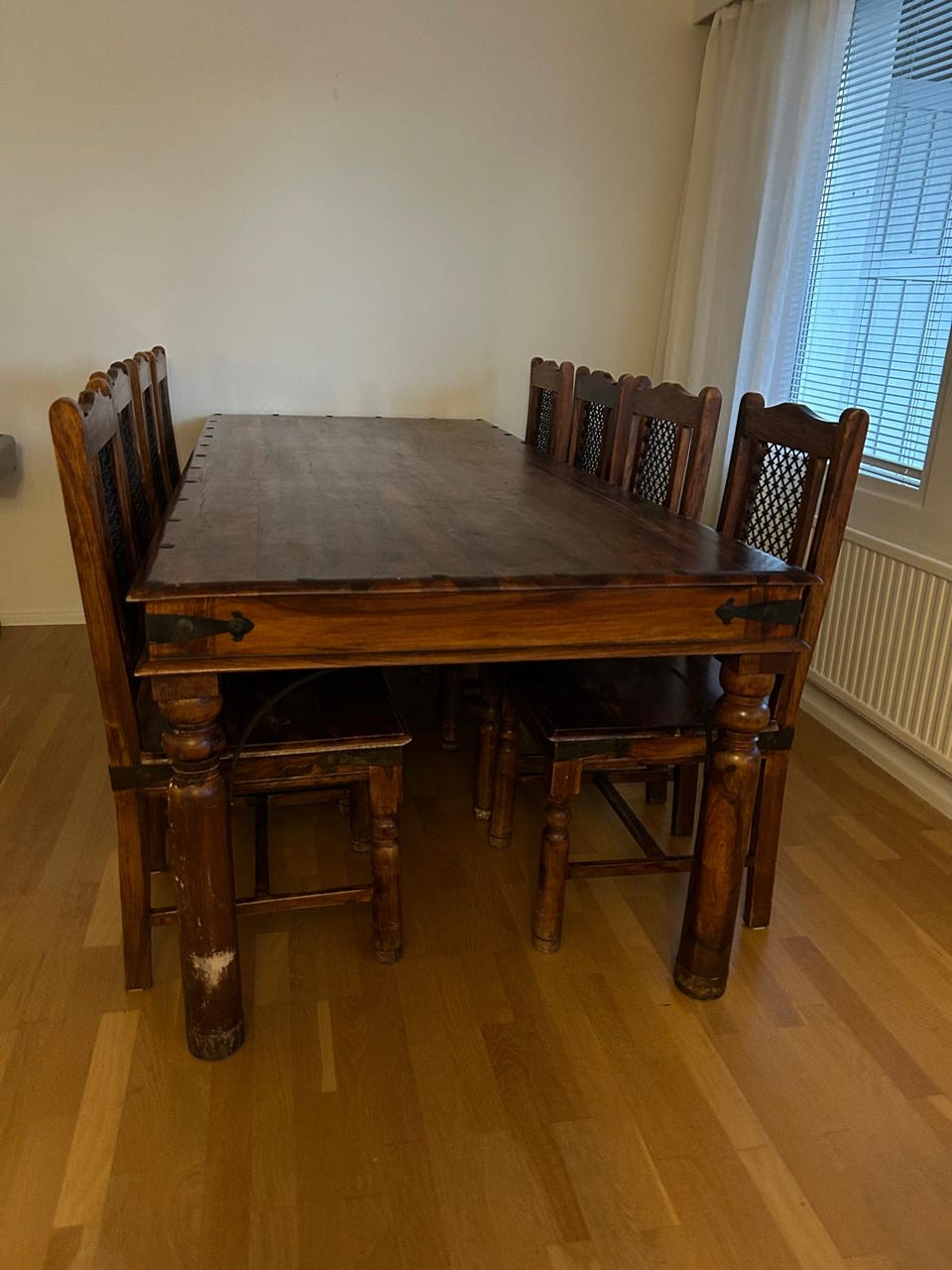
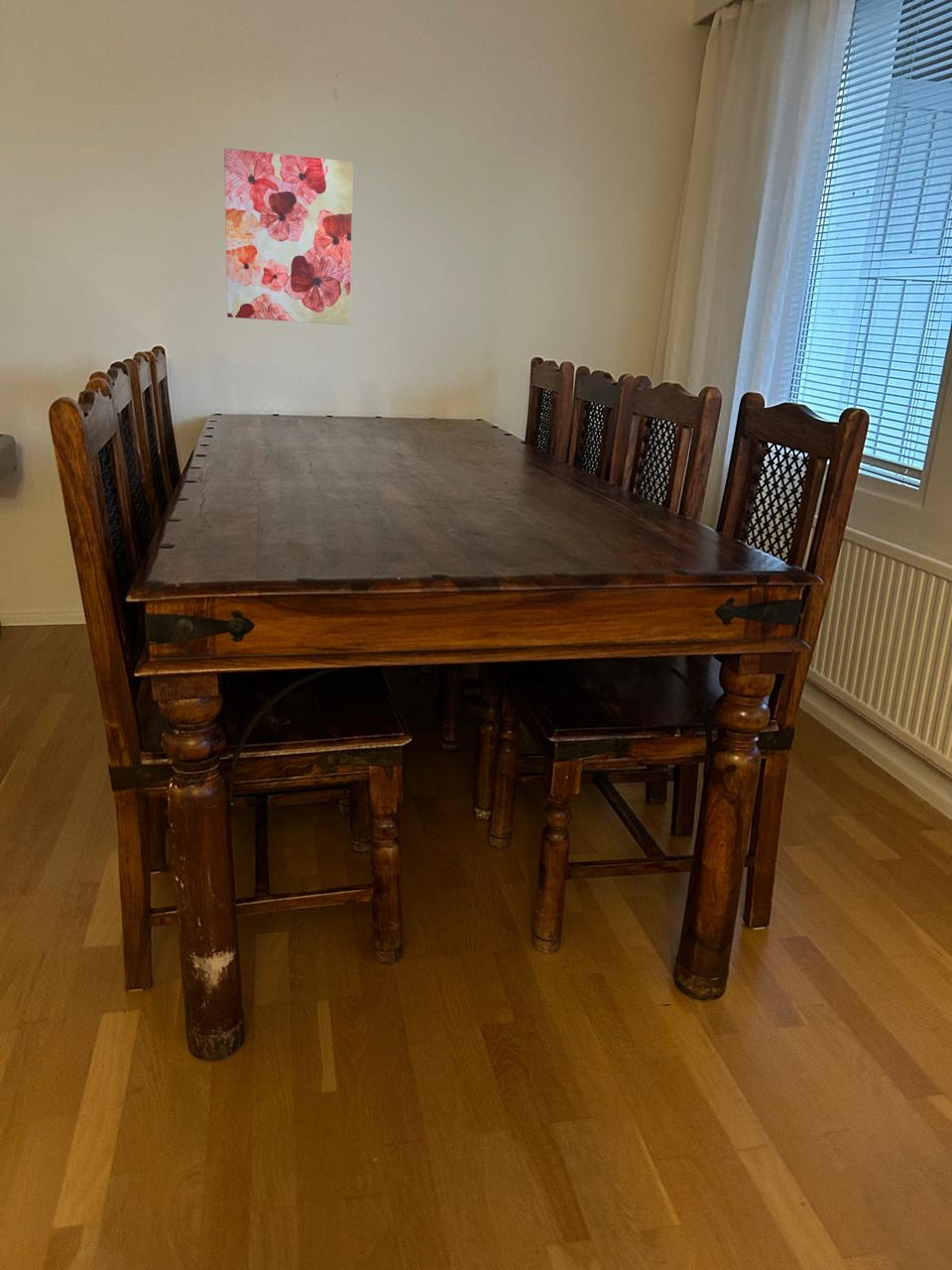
+ wall art [223,147,354,326]
